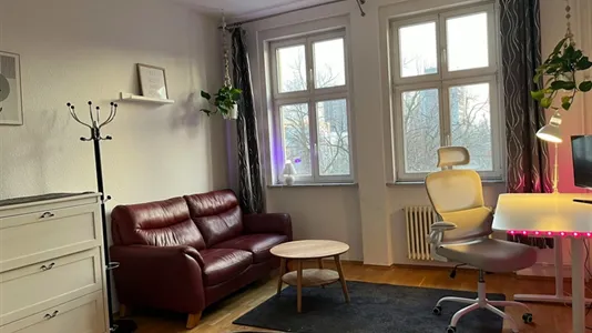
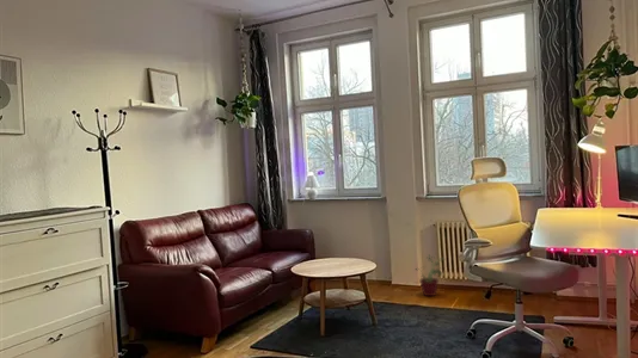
+ potted plant [415,254,446,297]
